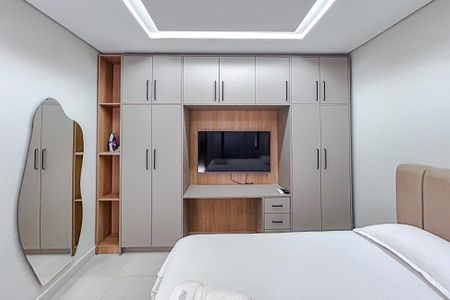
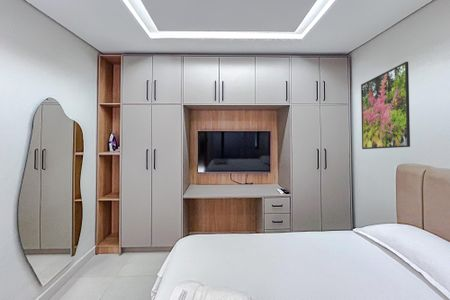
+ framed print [360,61,411,150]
